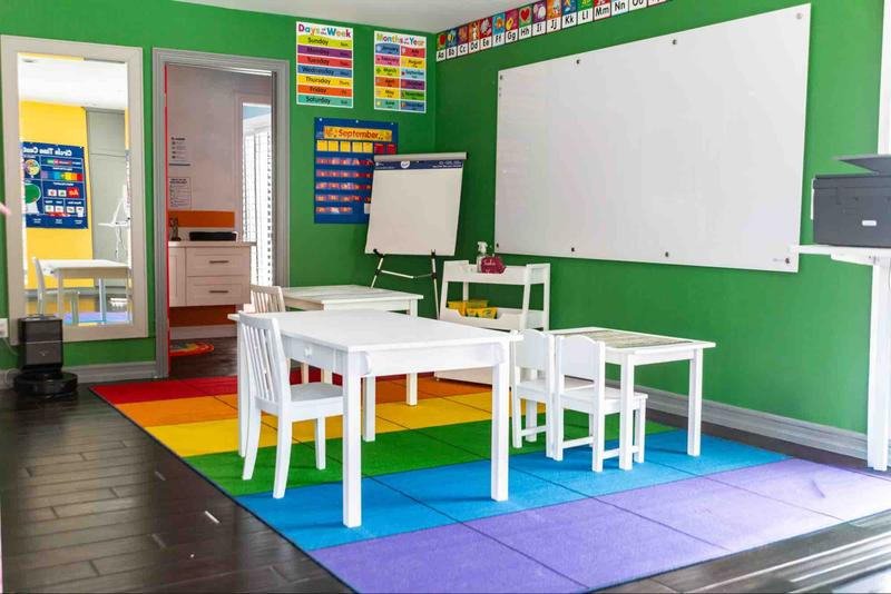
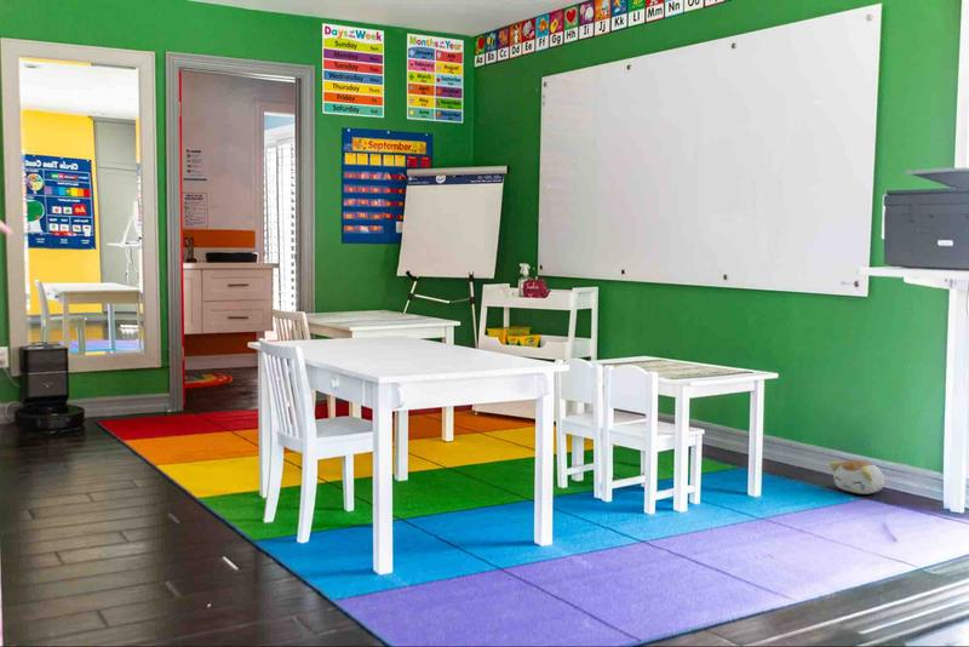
+ plush toy [827,458,885,496]
